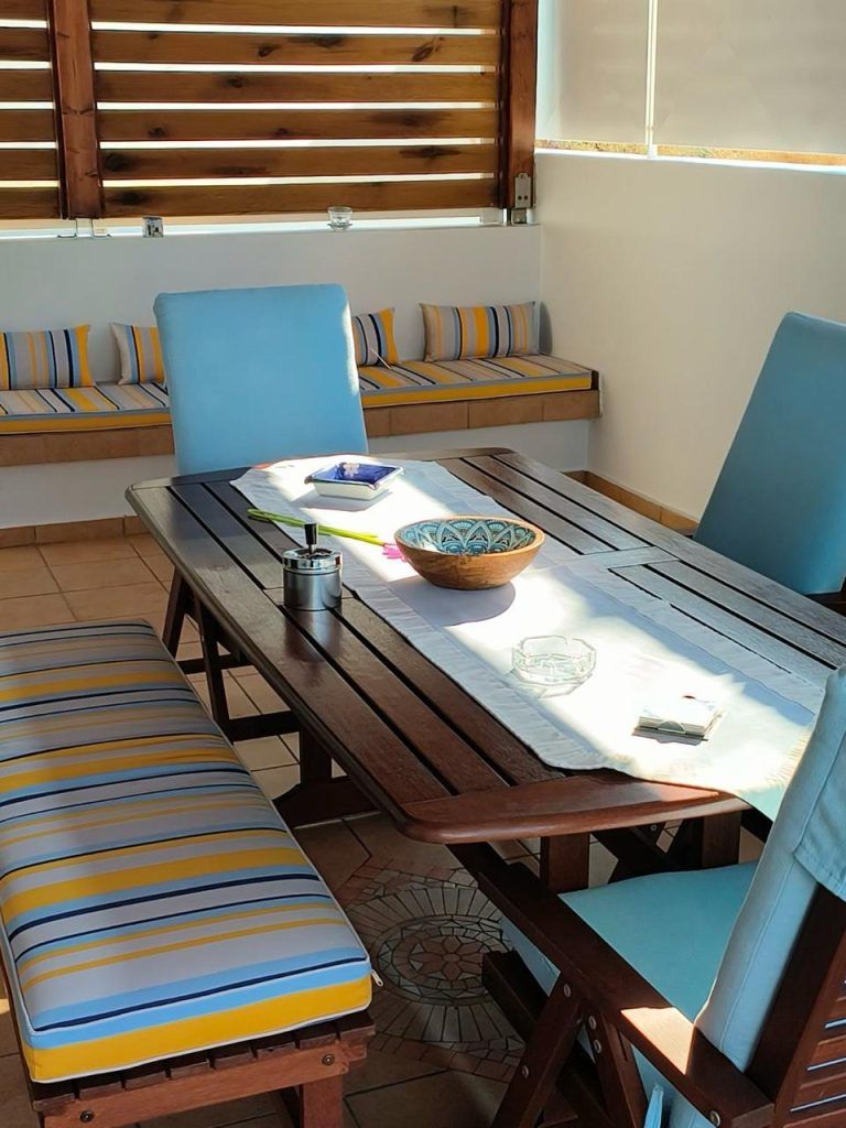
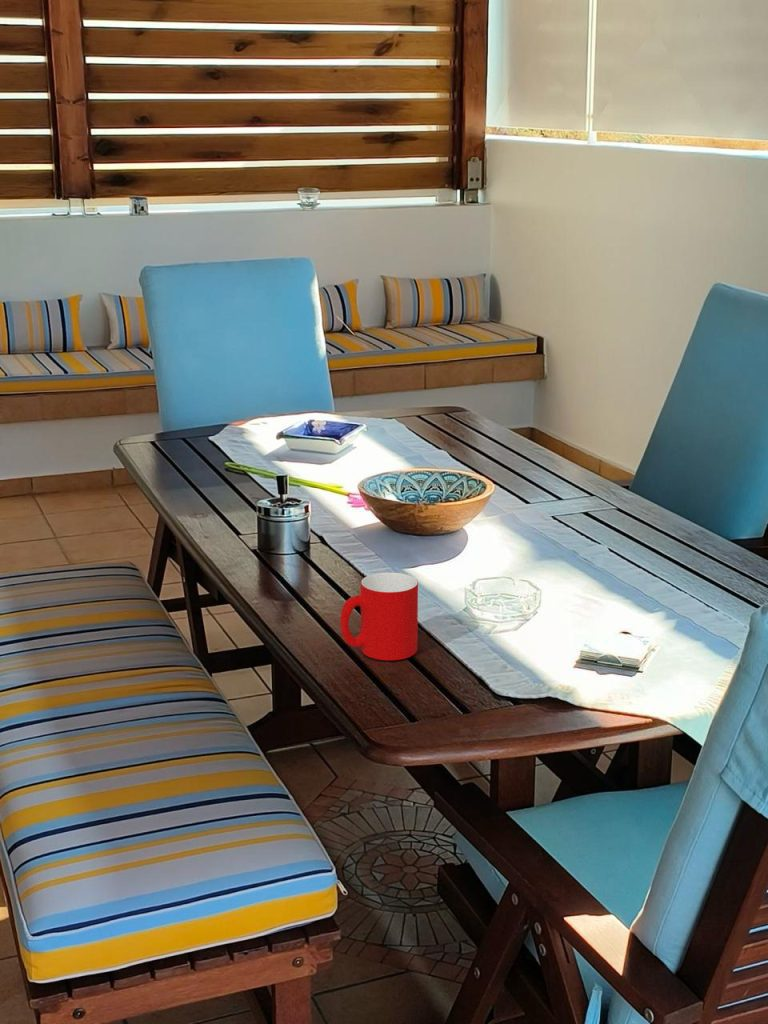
+ cup [339,572,419,662]
